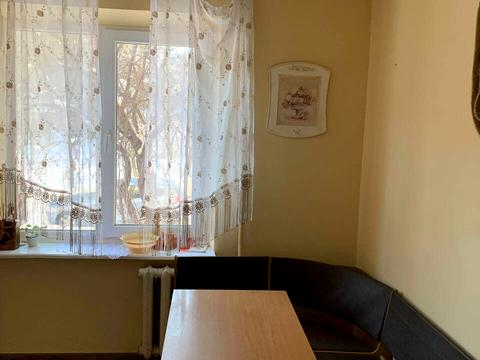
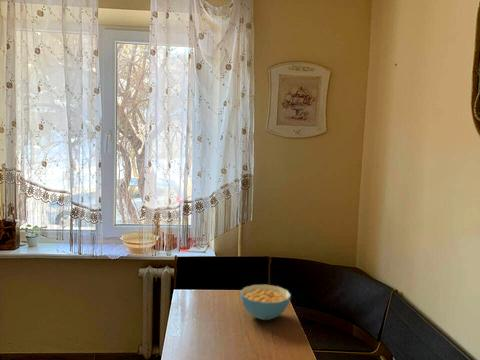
+ cereal bowl [239,284,292,321]
